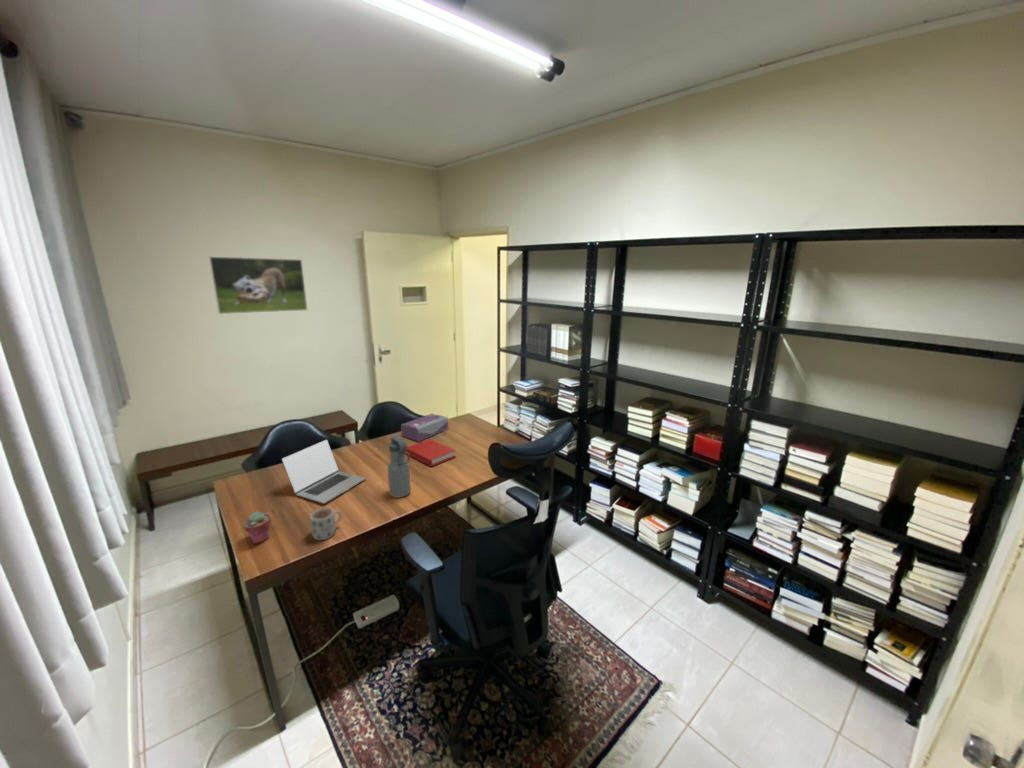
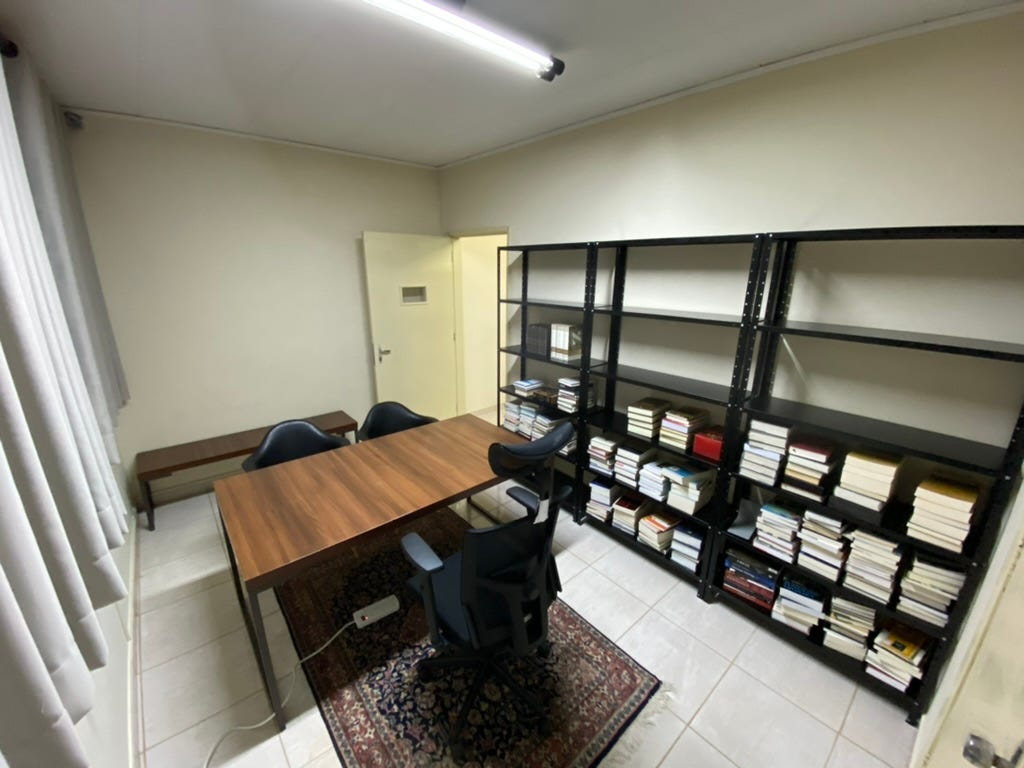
- mug [309,507,343,541]
- tissue box [400,413,449,442]
- water bottle [386,434,412,498]
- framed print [208,255,308,315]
- book [406,438,457,468]
- potted succulent [242,510,272,545]
- laptop [281,439,367,505]
